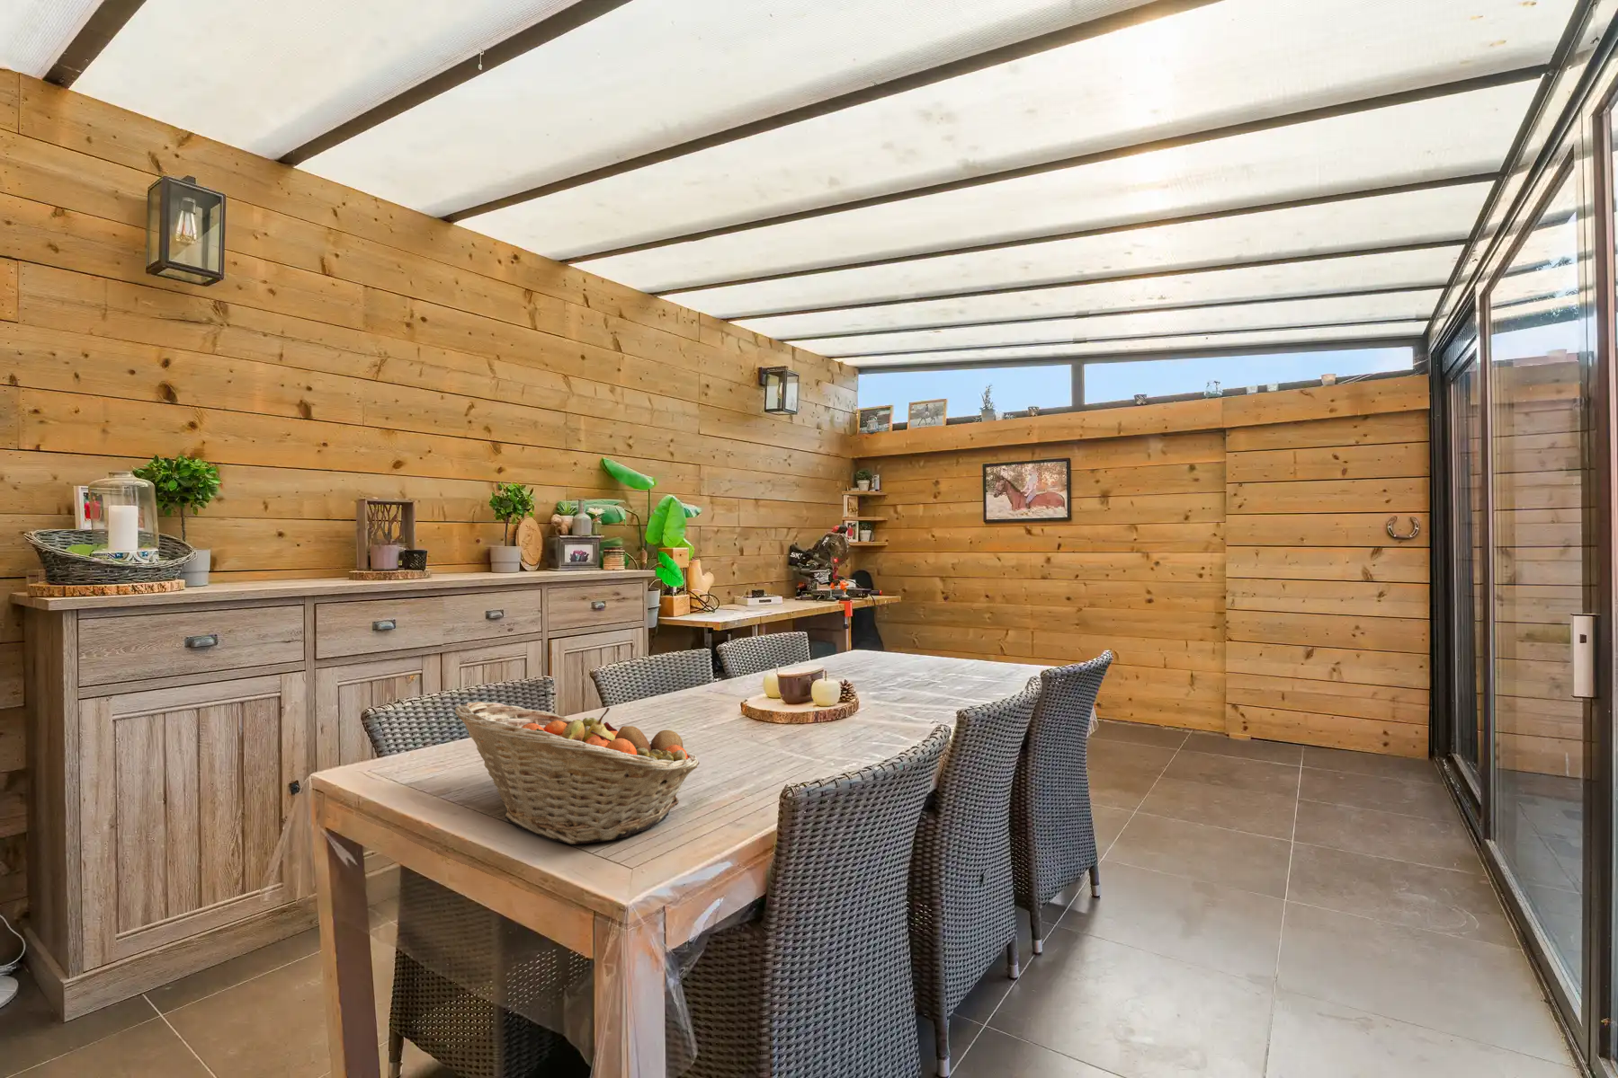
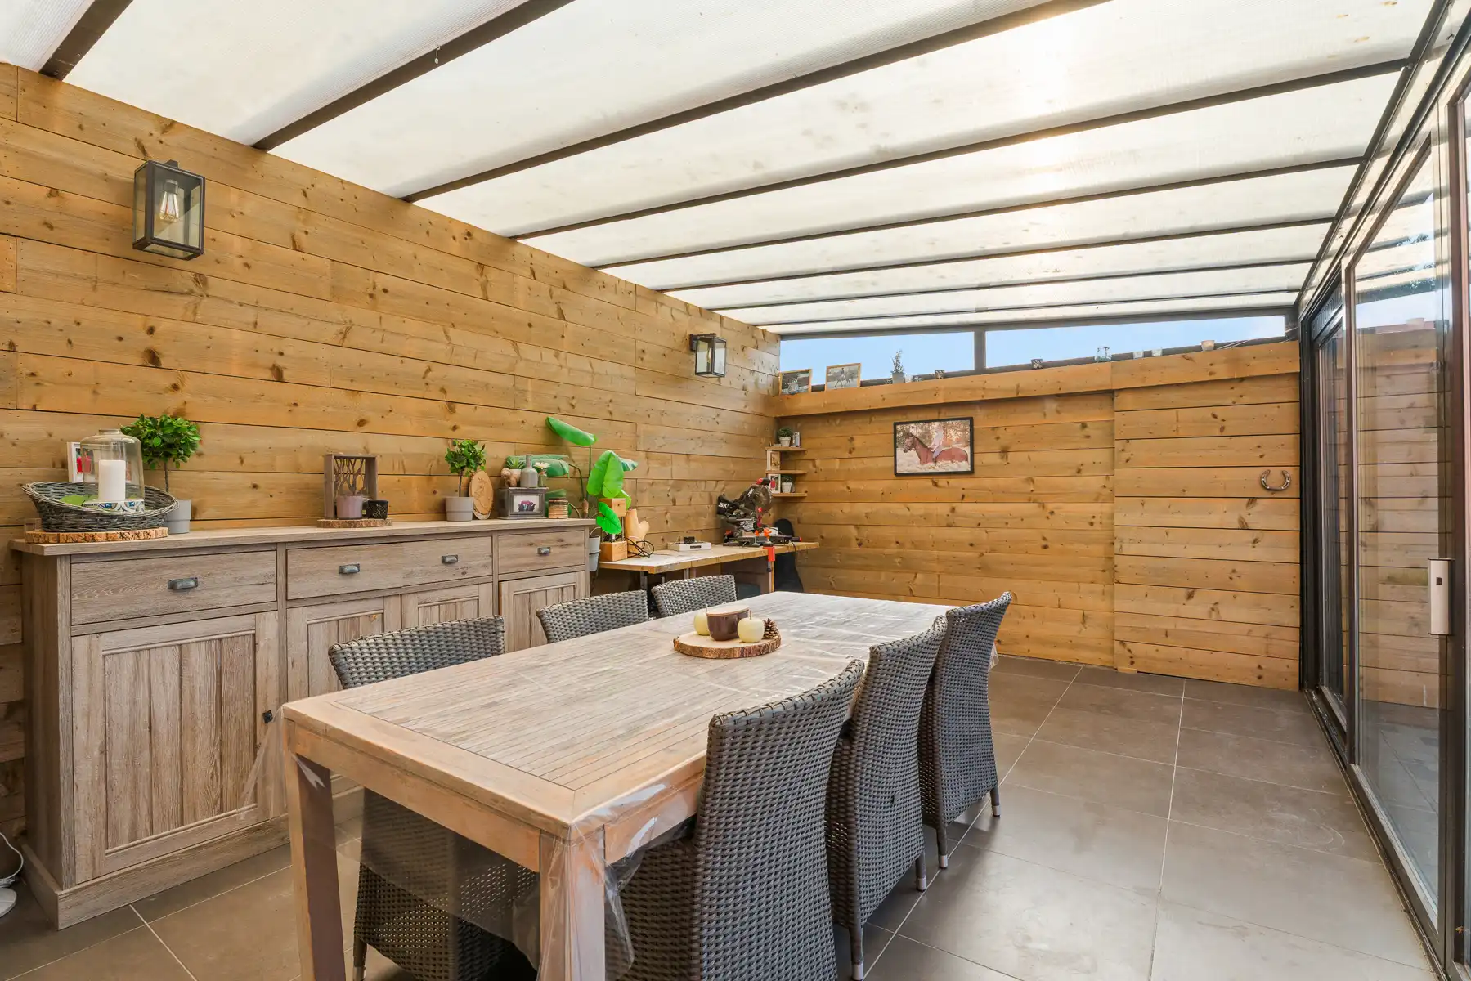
- fruit basket [454,700,701,846]
